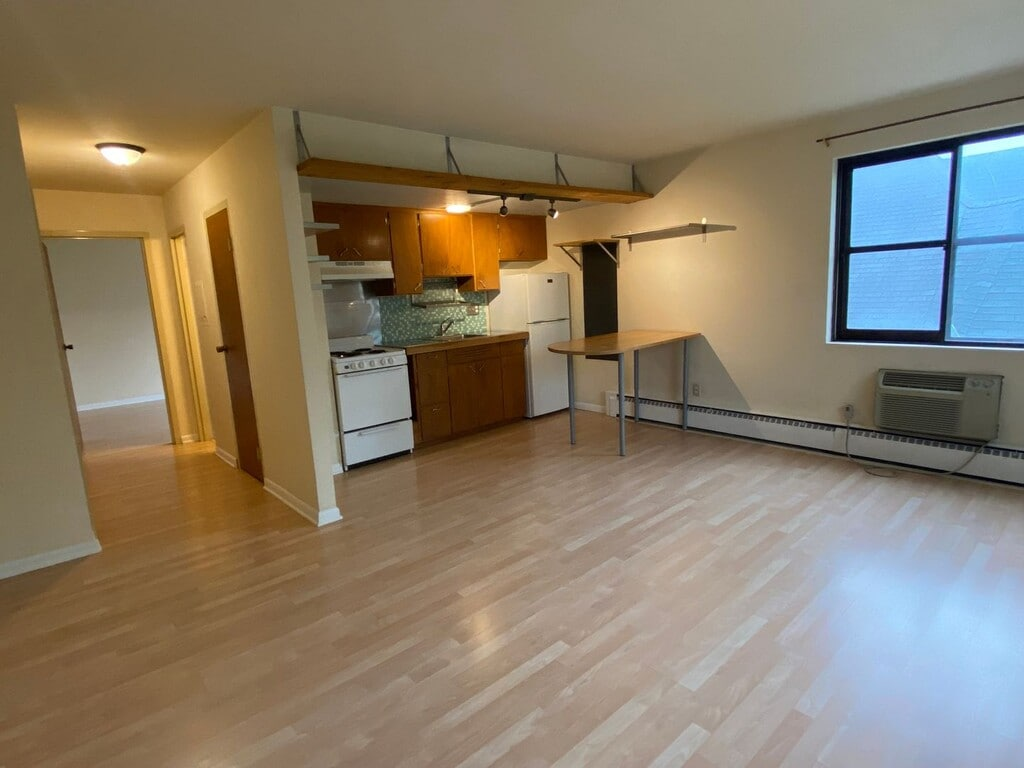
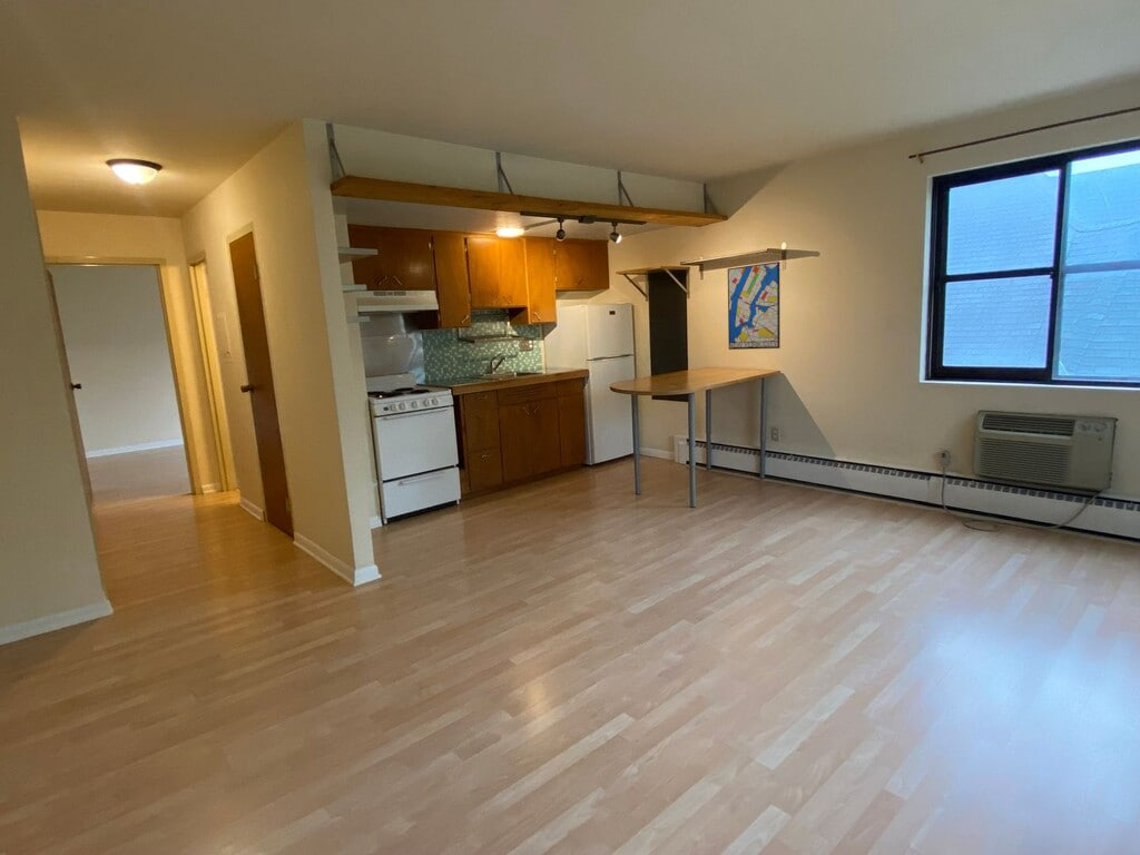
+ wall art [727,261,780,351]
